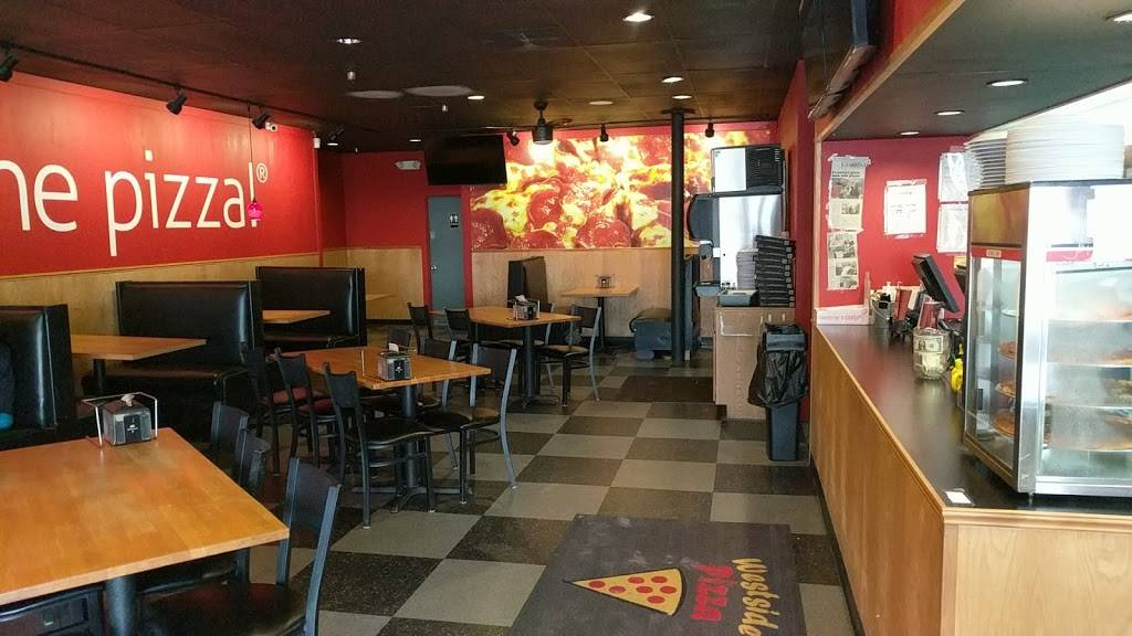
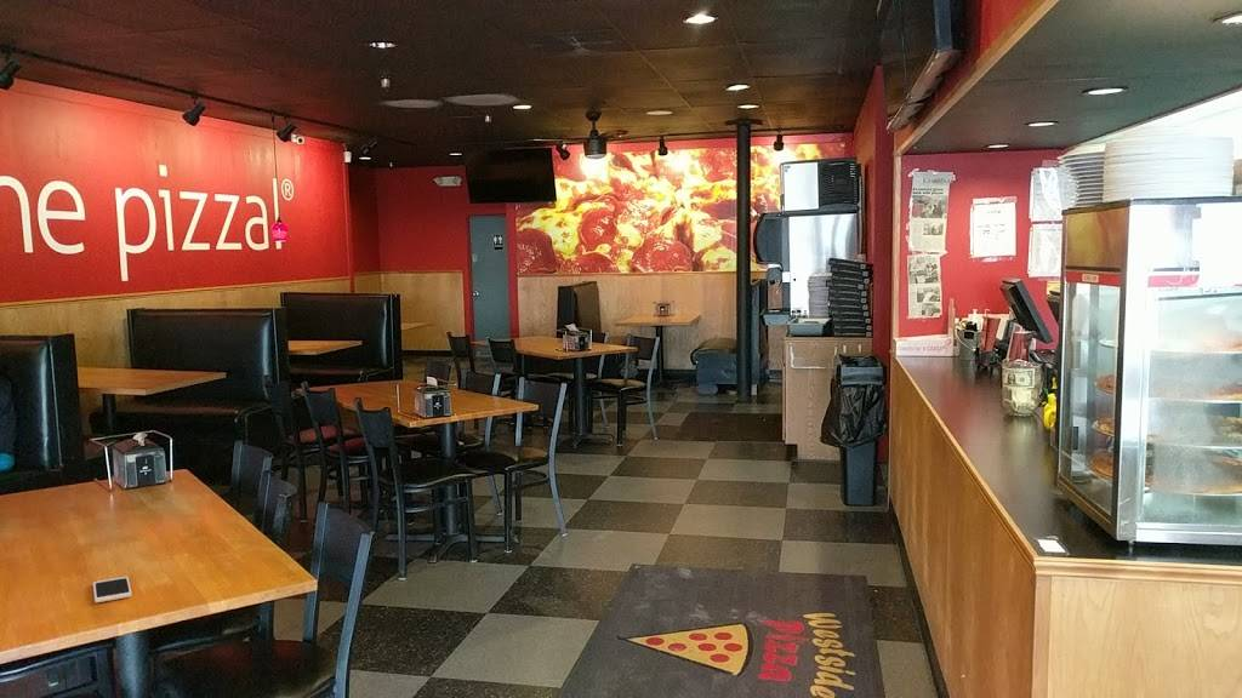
+ cell phone [92,576,133,603]
